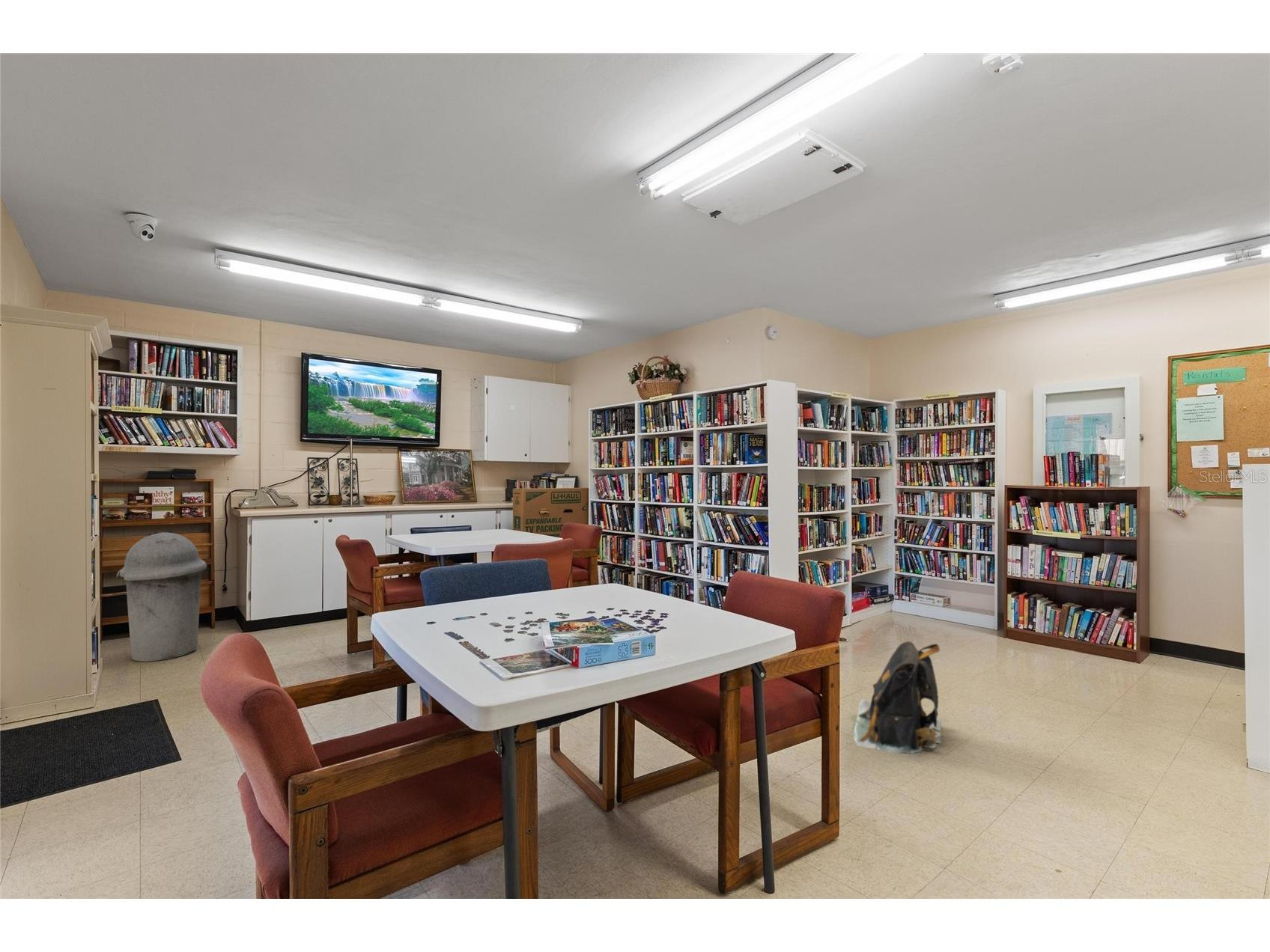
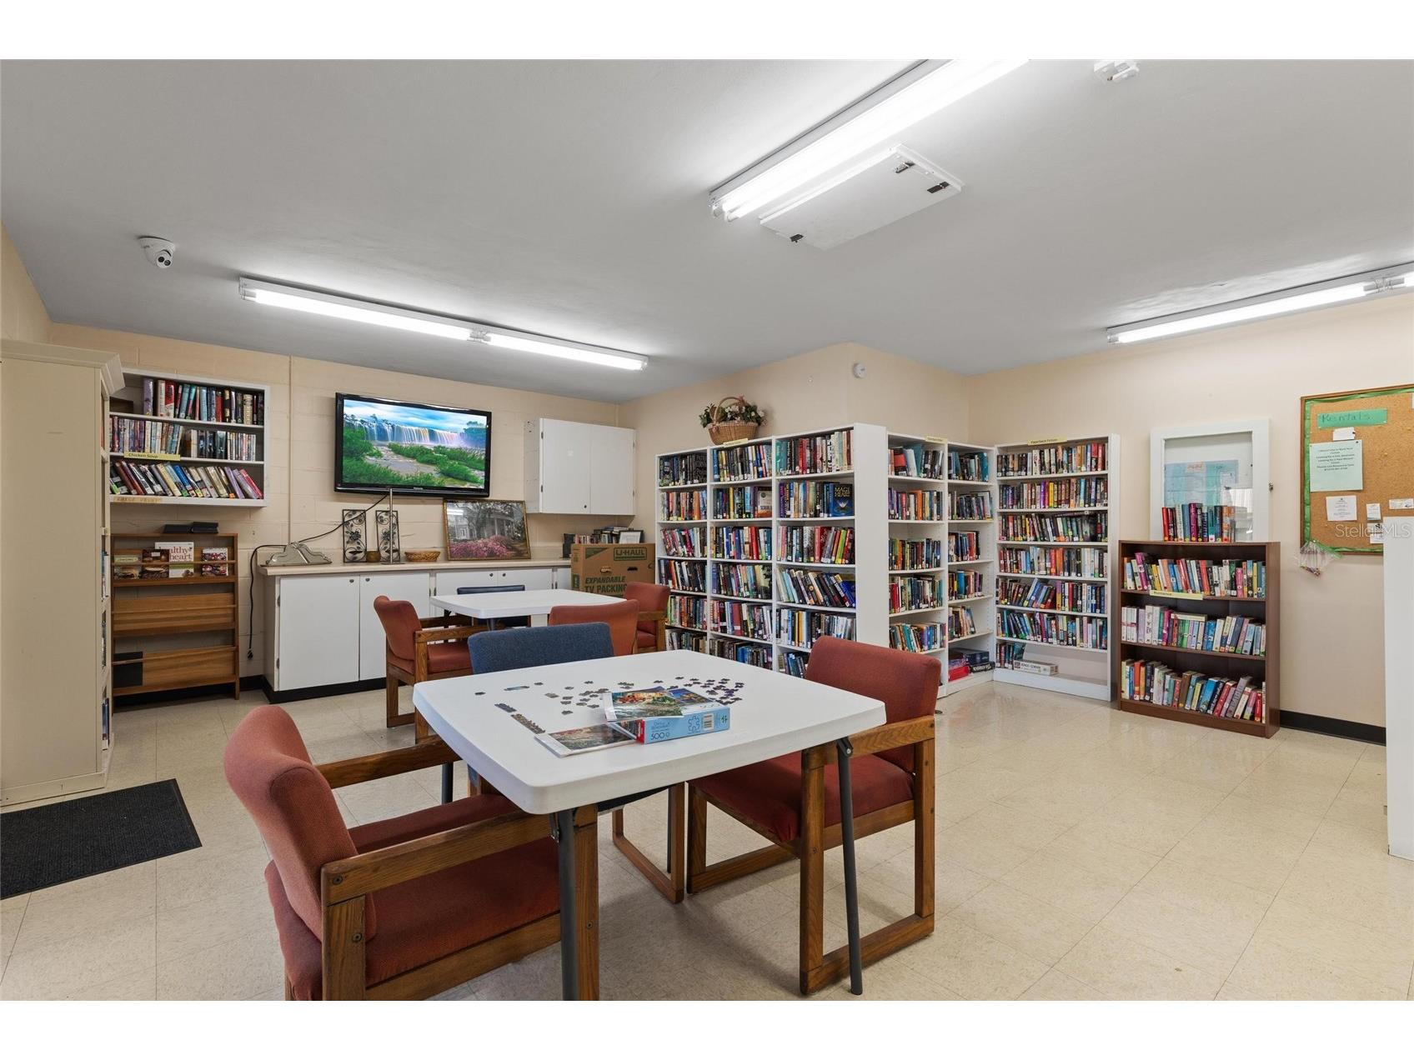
- trash can [116,531,207,662]
- backpack [853,641,941,754]
